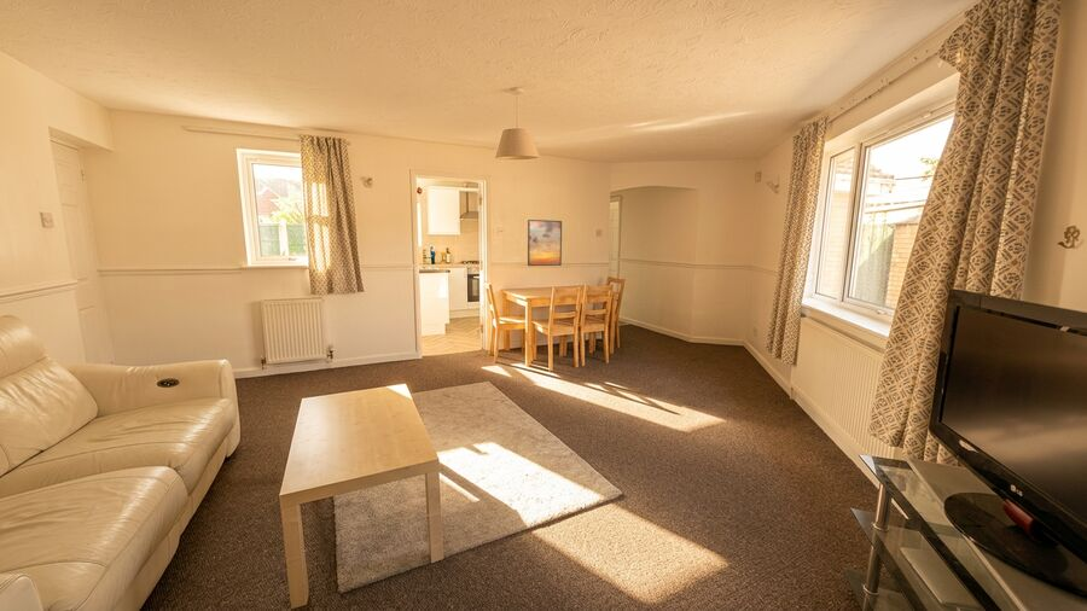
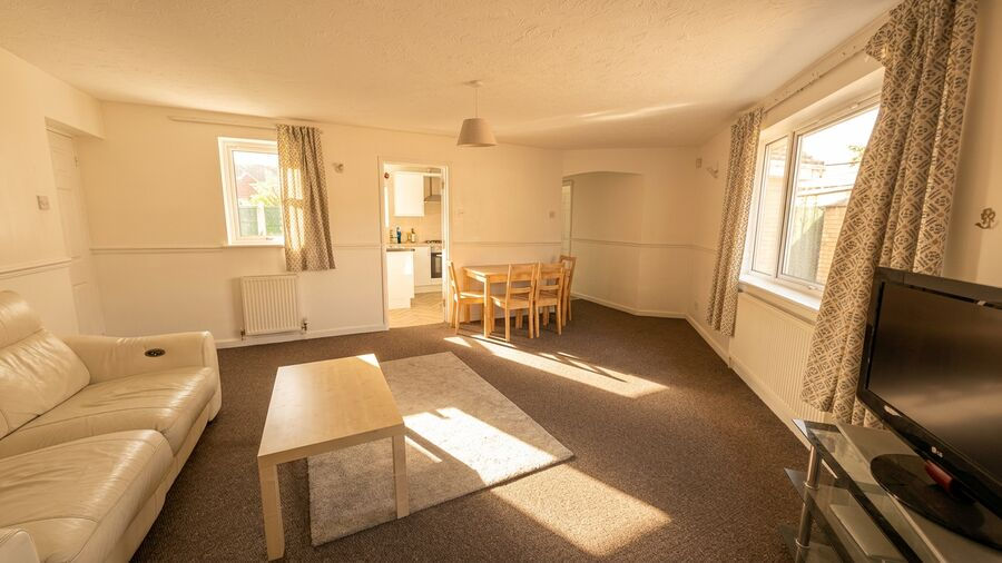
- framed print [527,219,563,267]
